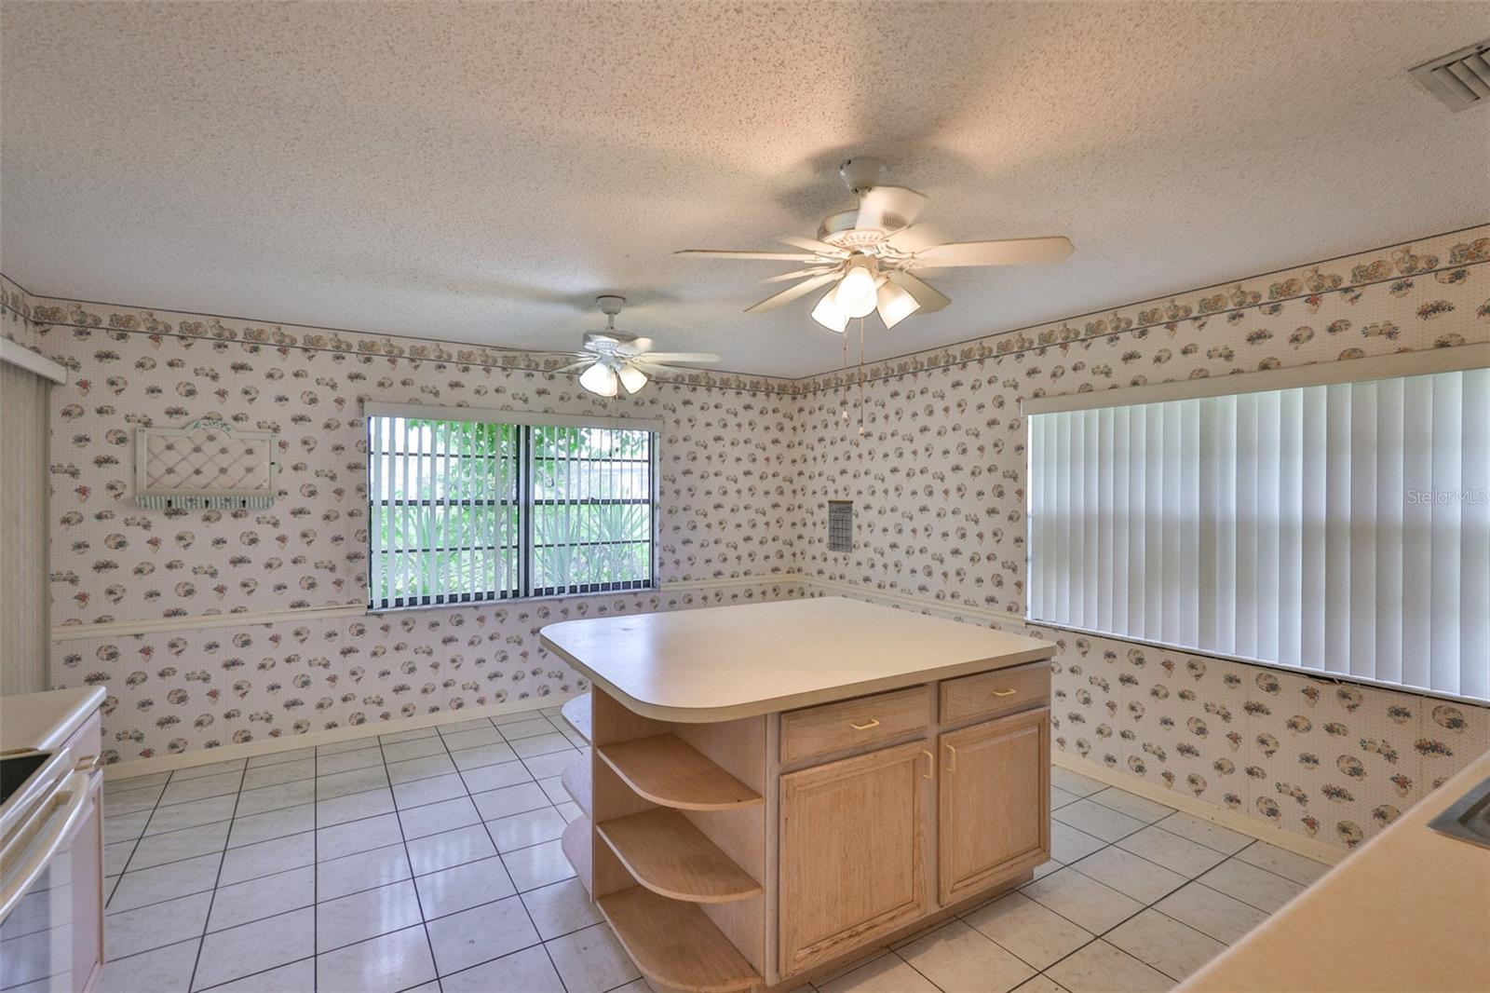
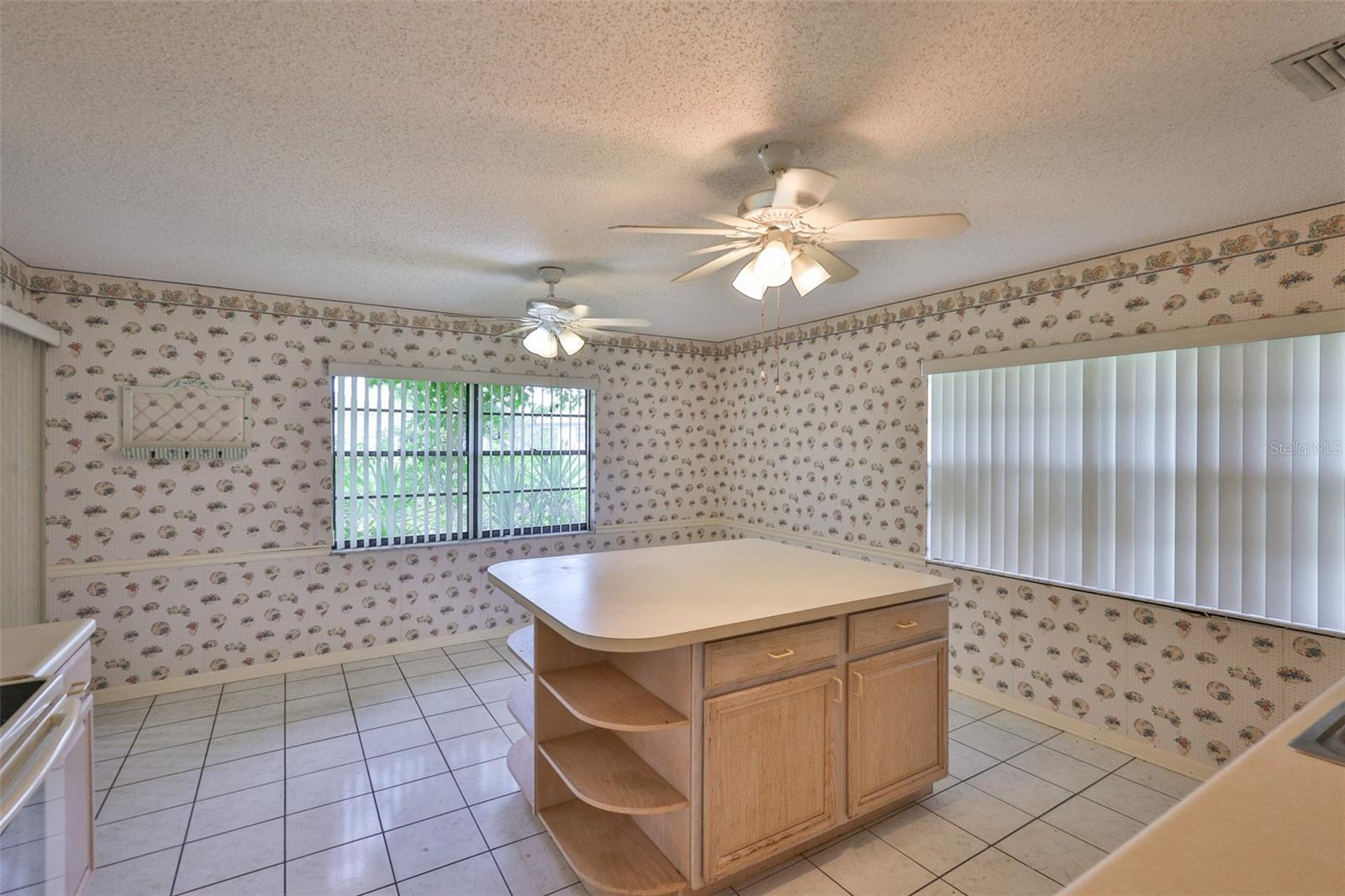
- calendar [826,489,854,554]
